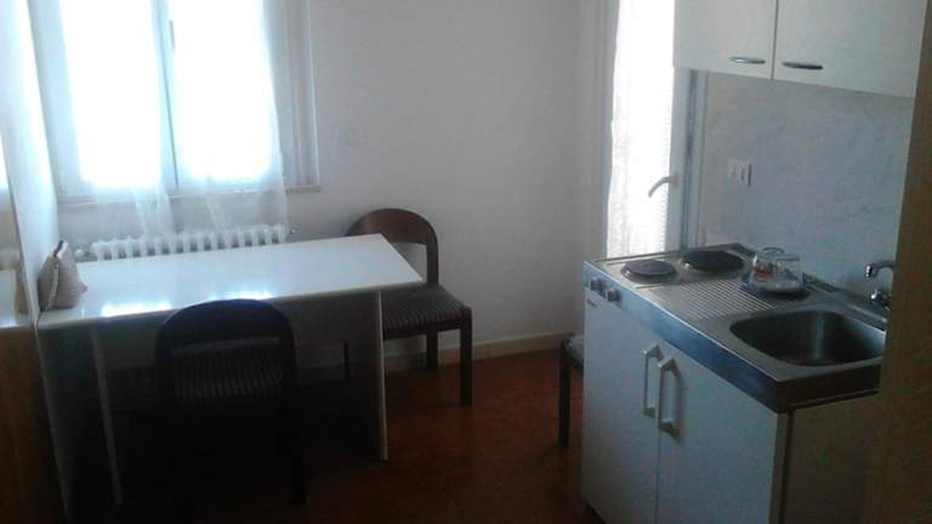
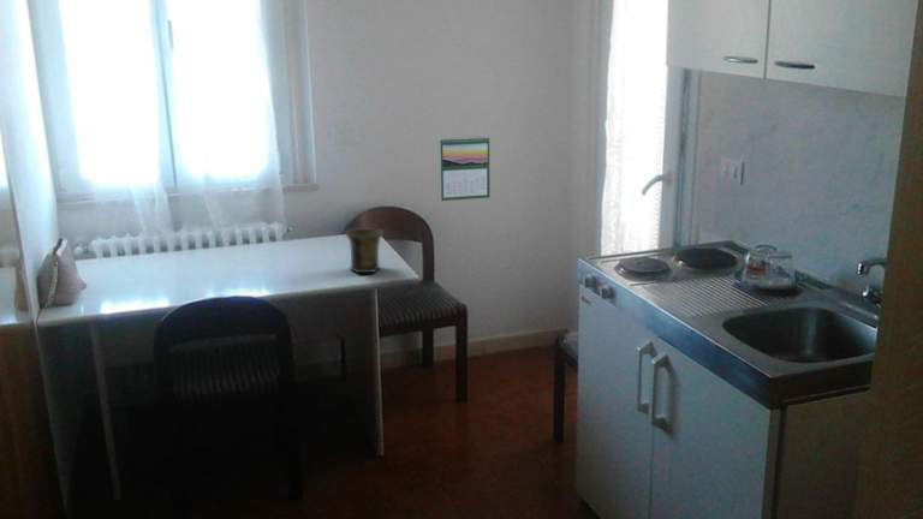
+ mug [344,228,385,274]
+ calendar [439,136,492,202]
